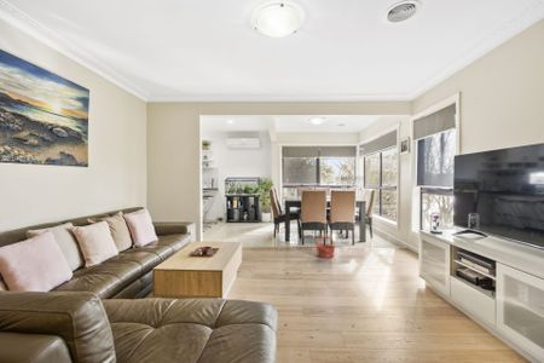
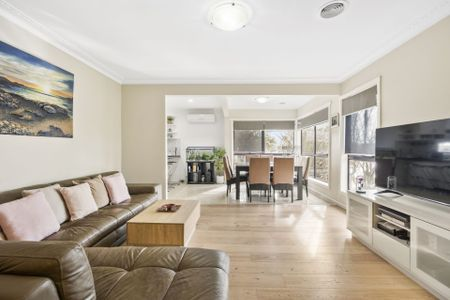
- basket [314,235,337,259]
